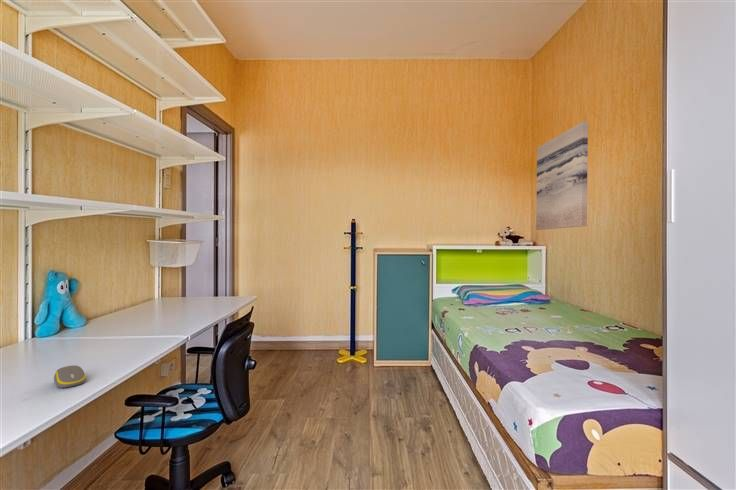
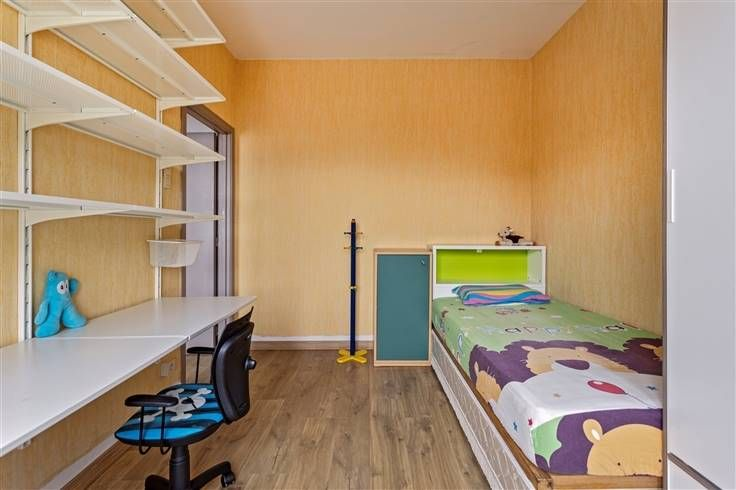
- computer mouse [53,364,87,389]
- wall art [535,121,589,231]
